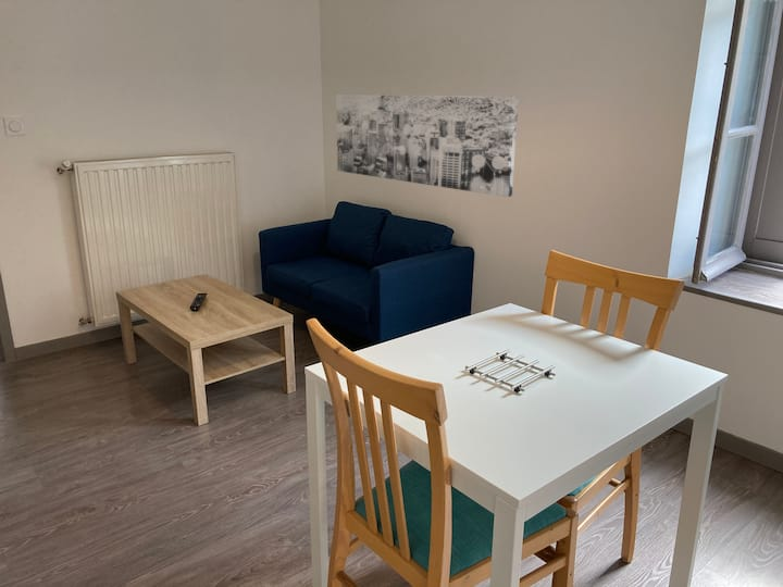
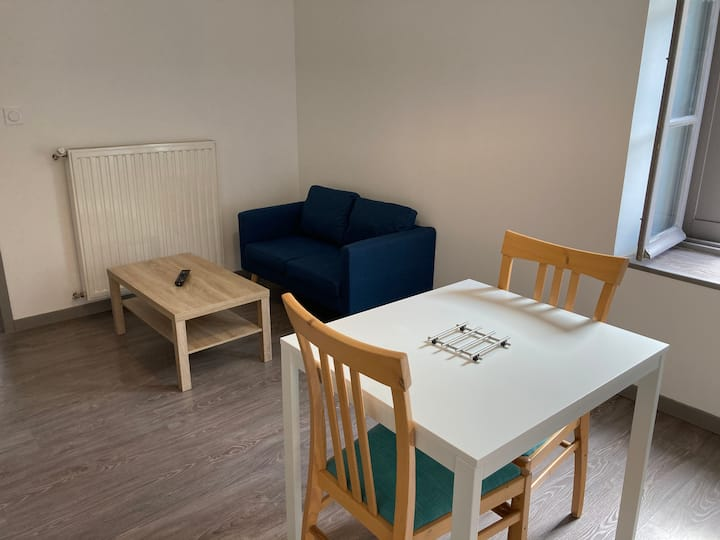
- wall art [335,93,520,198]
